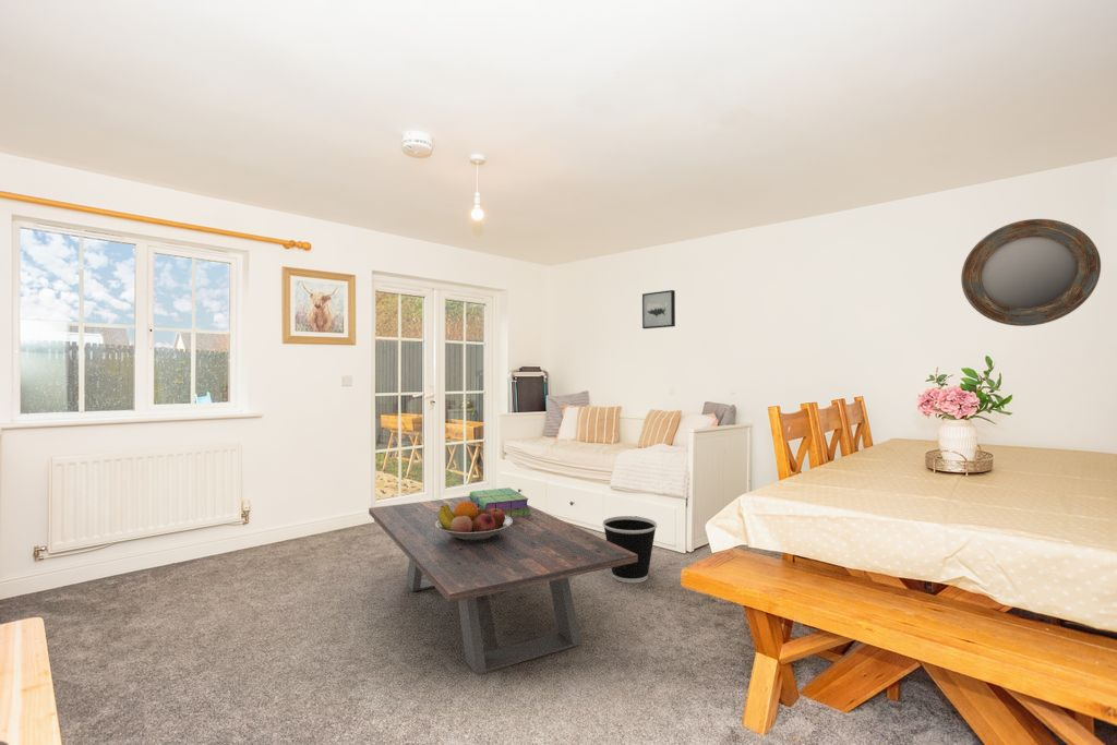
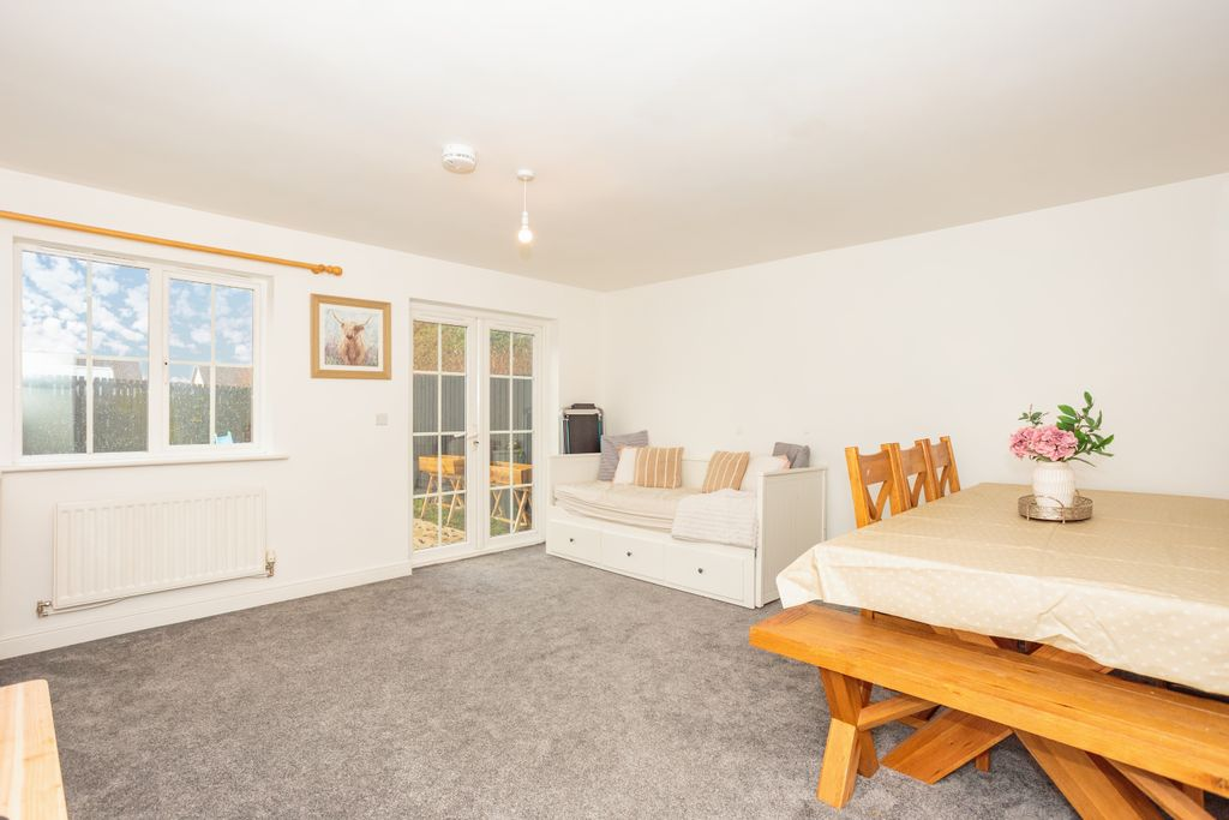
- home mirror [960,218,1102,327]
- stack of books [468,486,531,517]
- wastebasket [602,515,658,584]
- fruit bowl [436,502,513,540]
- coffee table [368,495,638,676]
- wall art [641,289,676,329]
